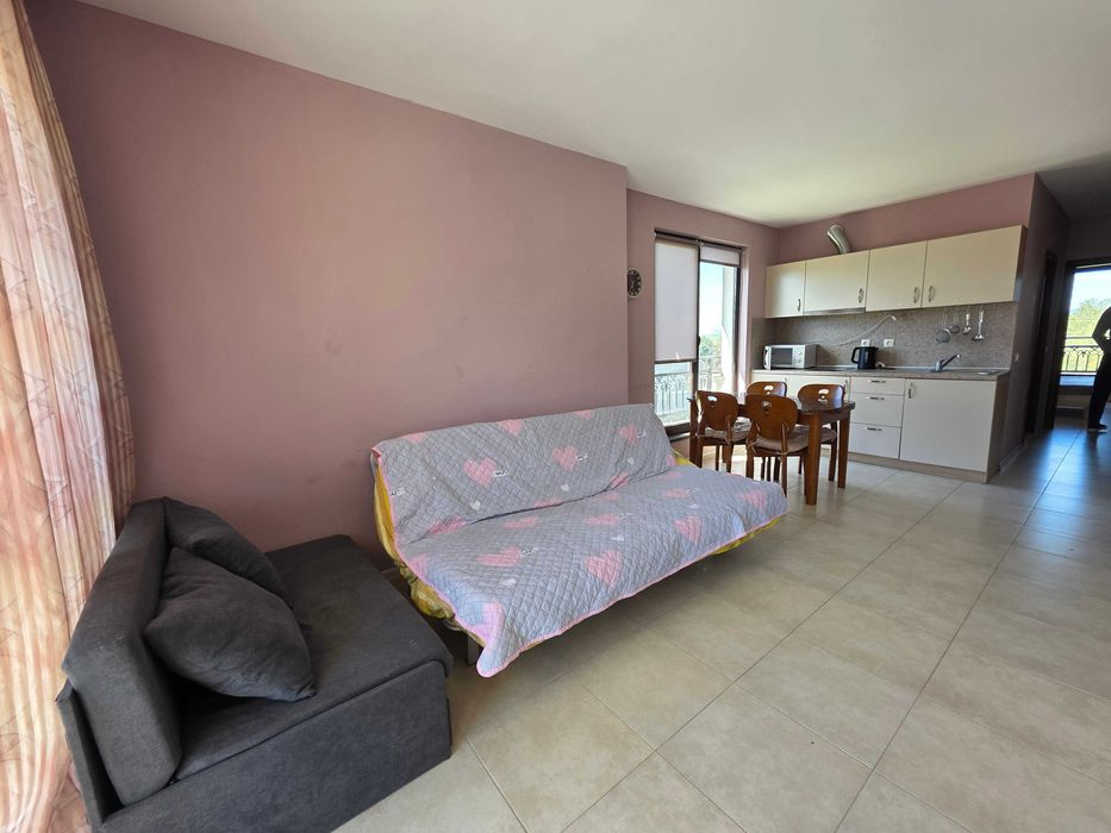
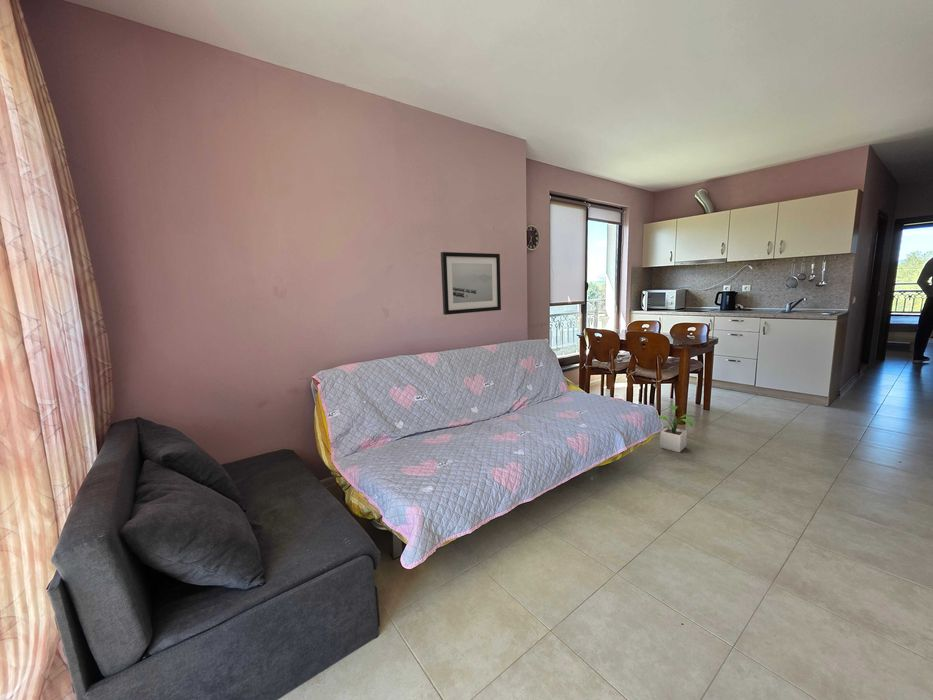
+ potted plant [658,404,697,453]
+ wall art [440,251,502,316]
